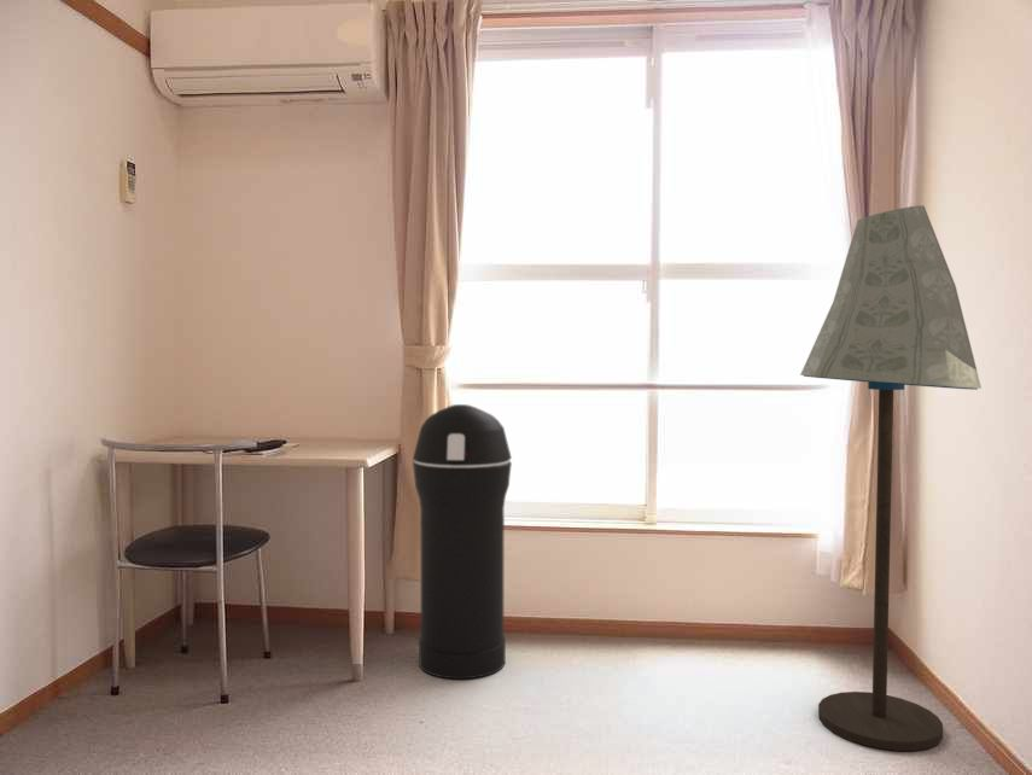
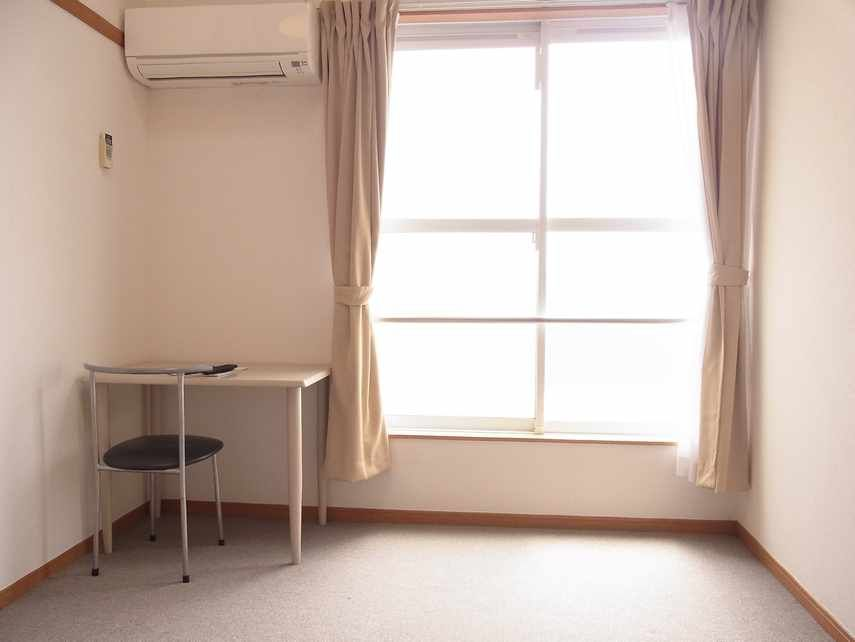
- trash can [412,403,513,681]
- floor lamp [799,204,983,752]
